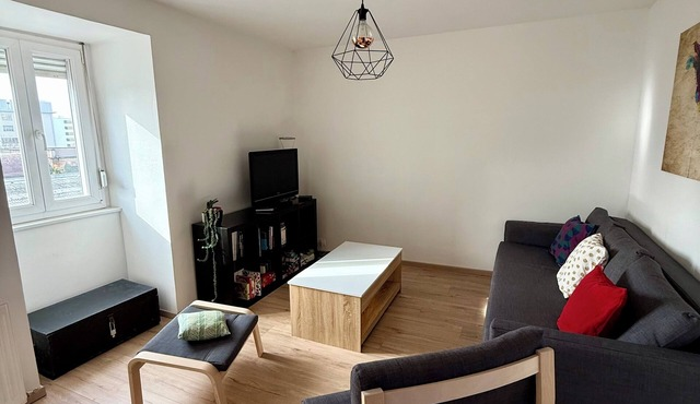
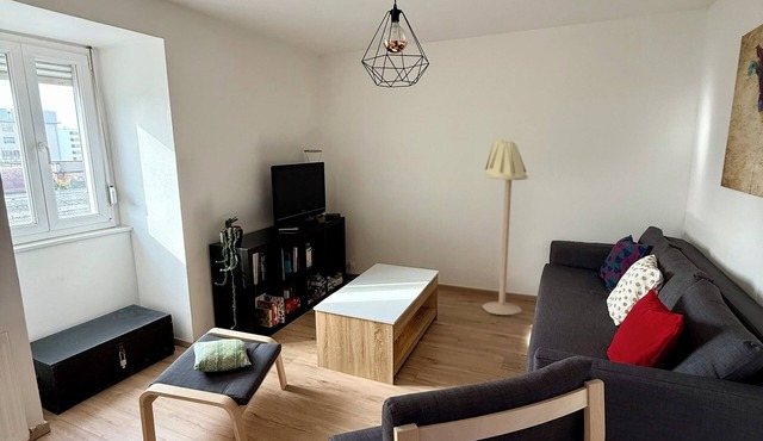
+ floor lamp [482,137,529,316]
